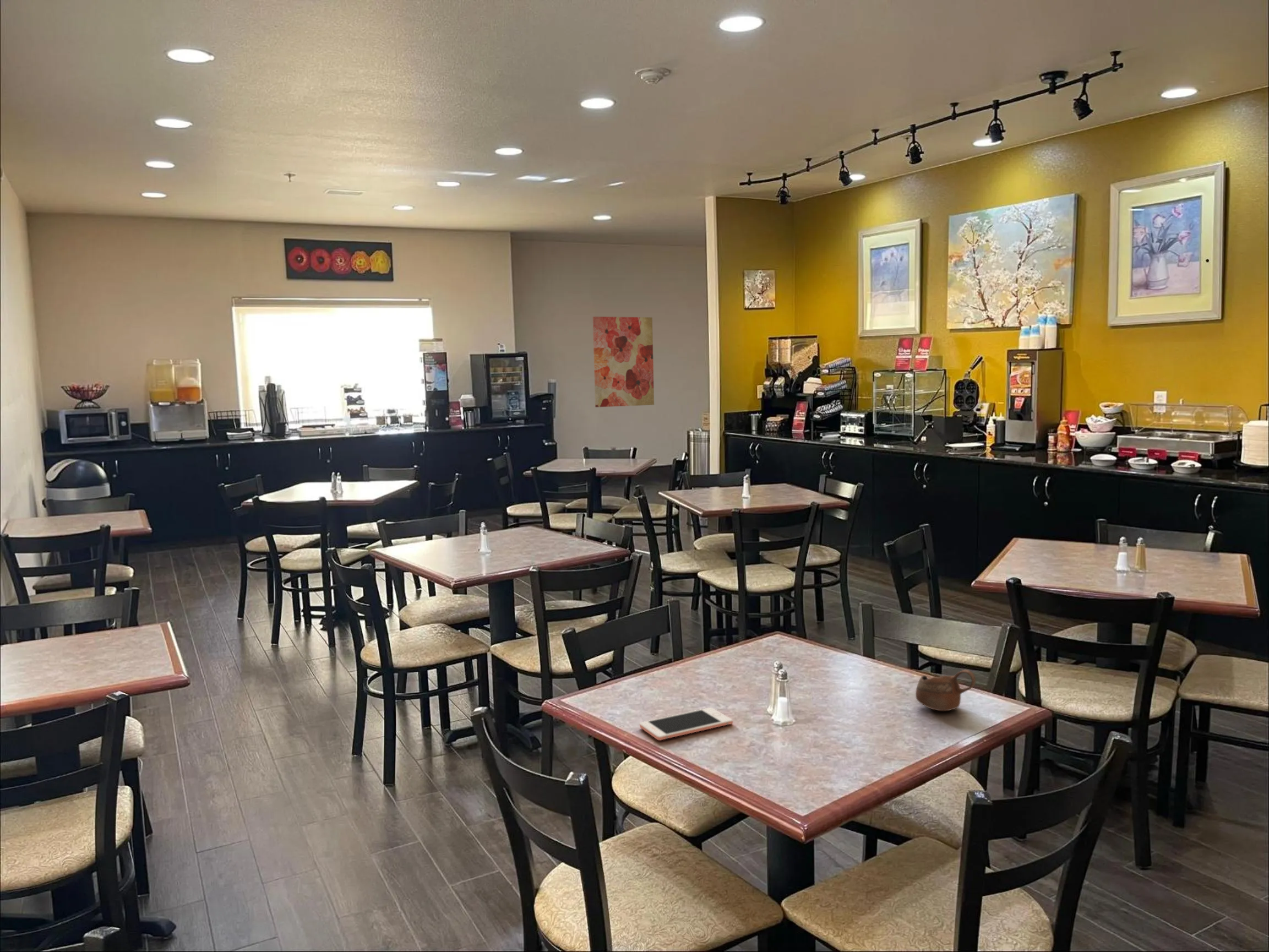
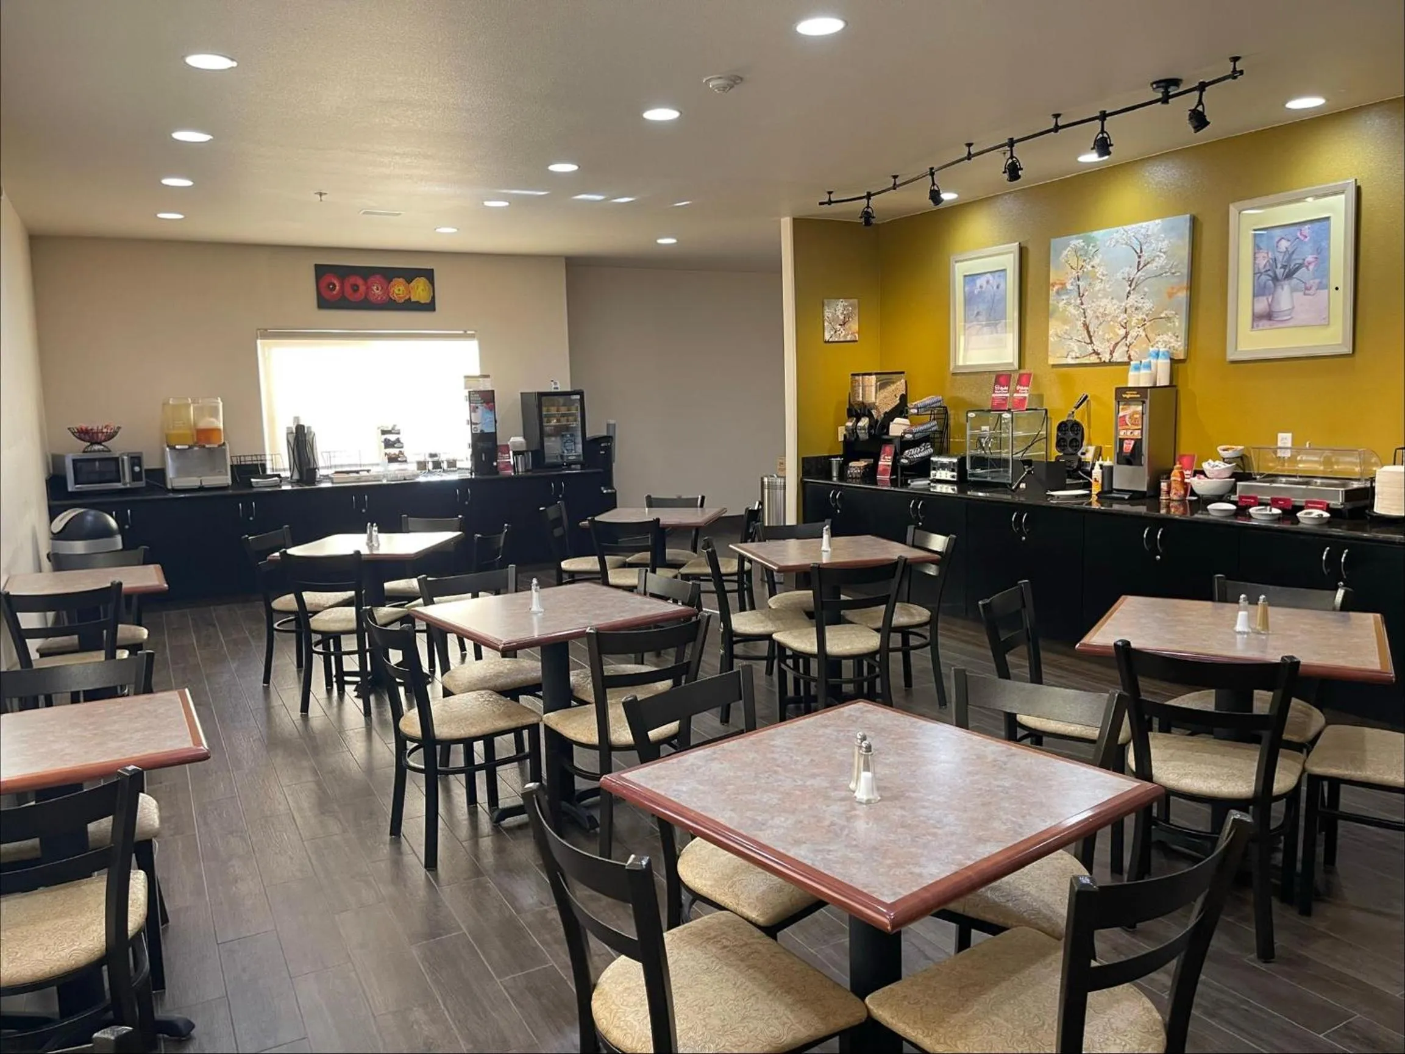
- wall art [592,316,655,408]
- cell phone [639,707,733,741]
- cup [915,669,976,711]
